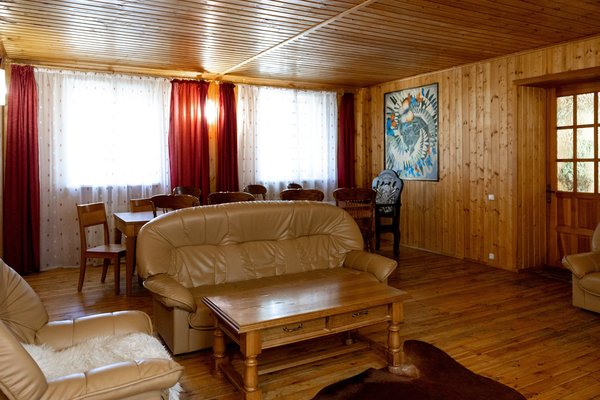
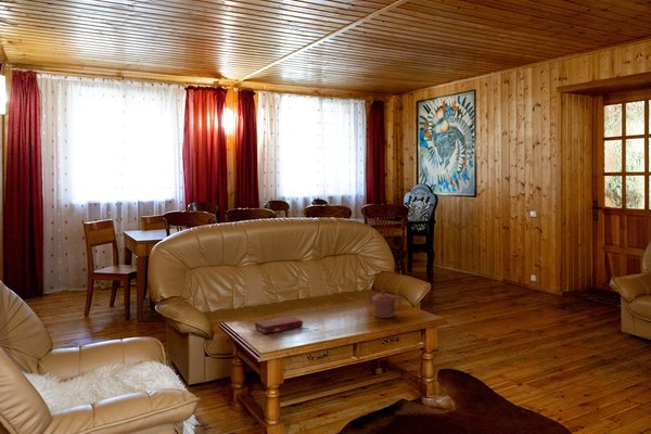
+ book [254,315,305,334]
+ teapot [365,289,403,319]
